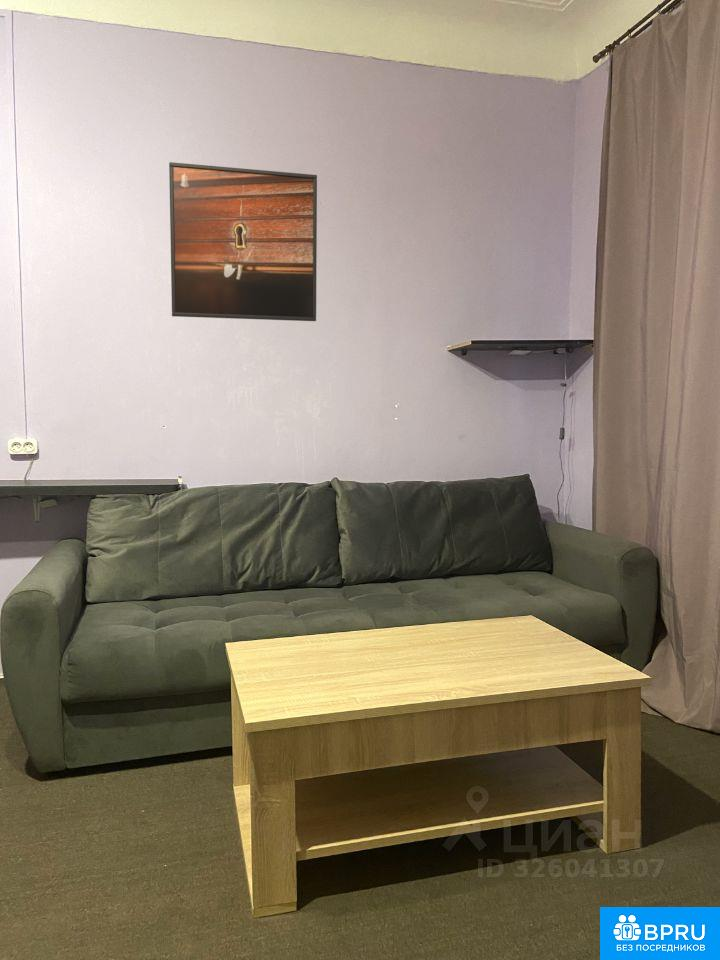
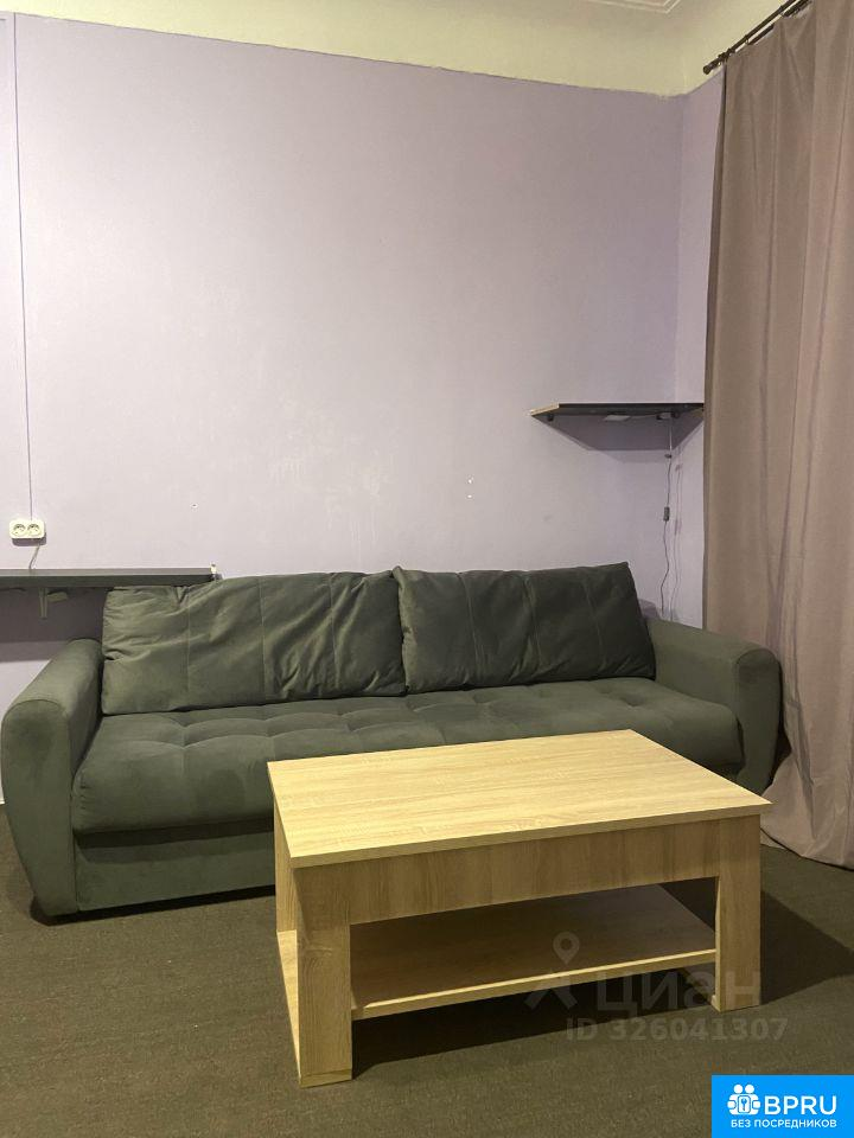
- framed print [168,161,318,322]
